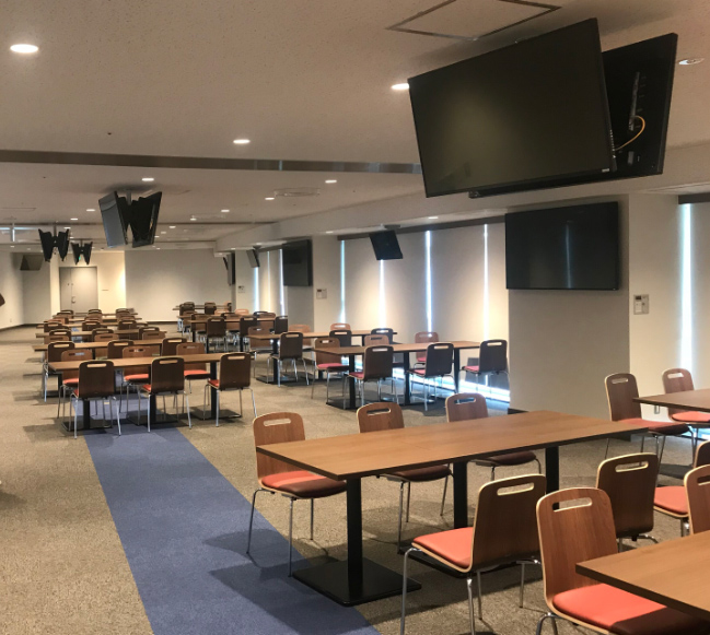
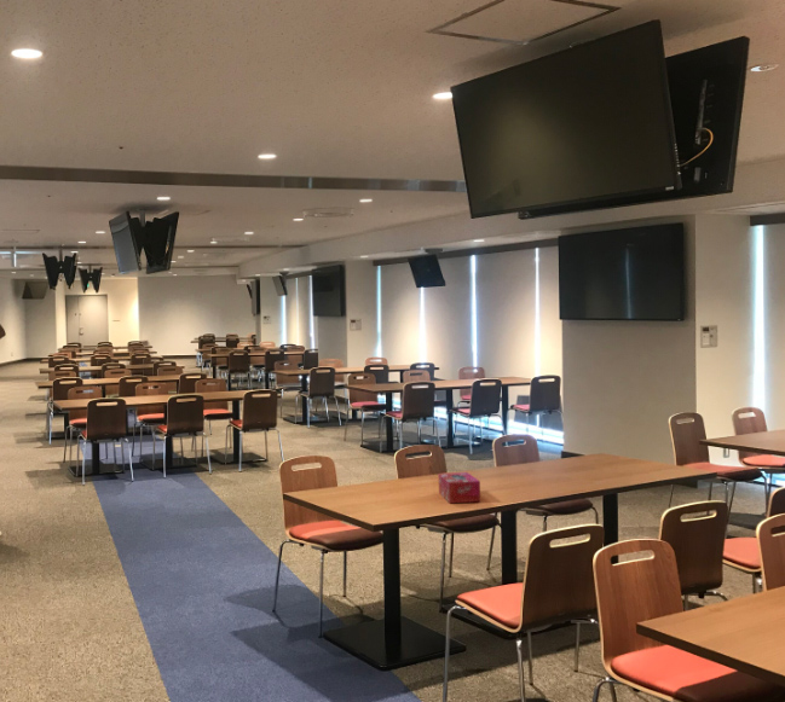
+ tissue box [438,471,481,504]
